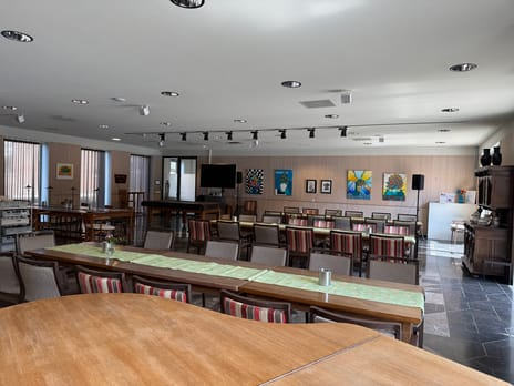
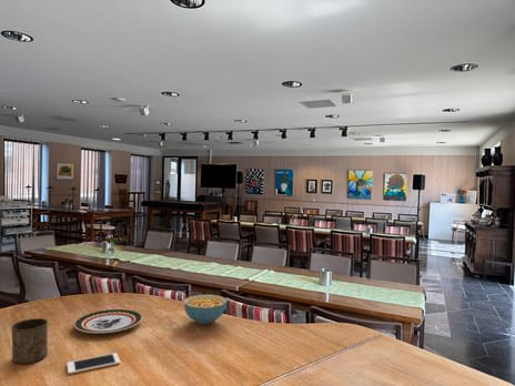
+ cup [10,317,49,365]
+ cell phone [65,352,121,375]
+ cereal bowl [183,294,228,325]
+ plate [73,308,143,335]
